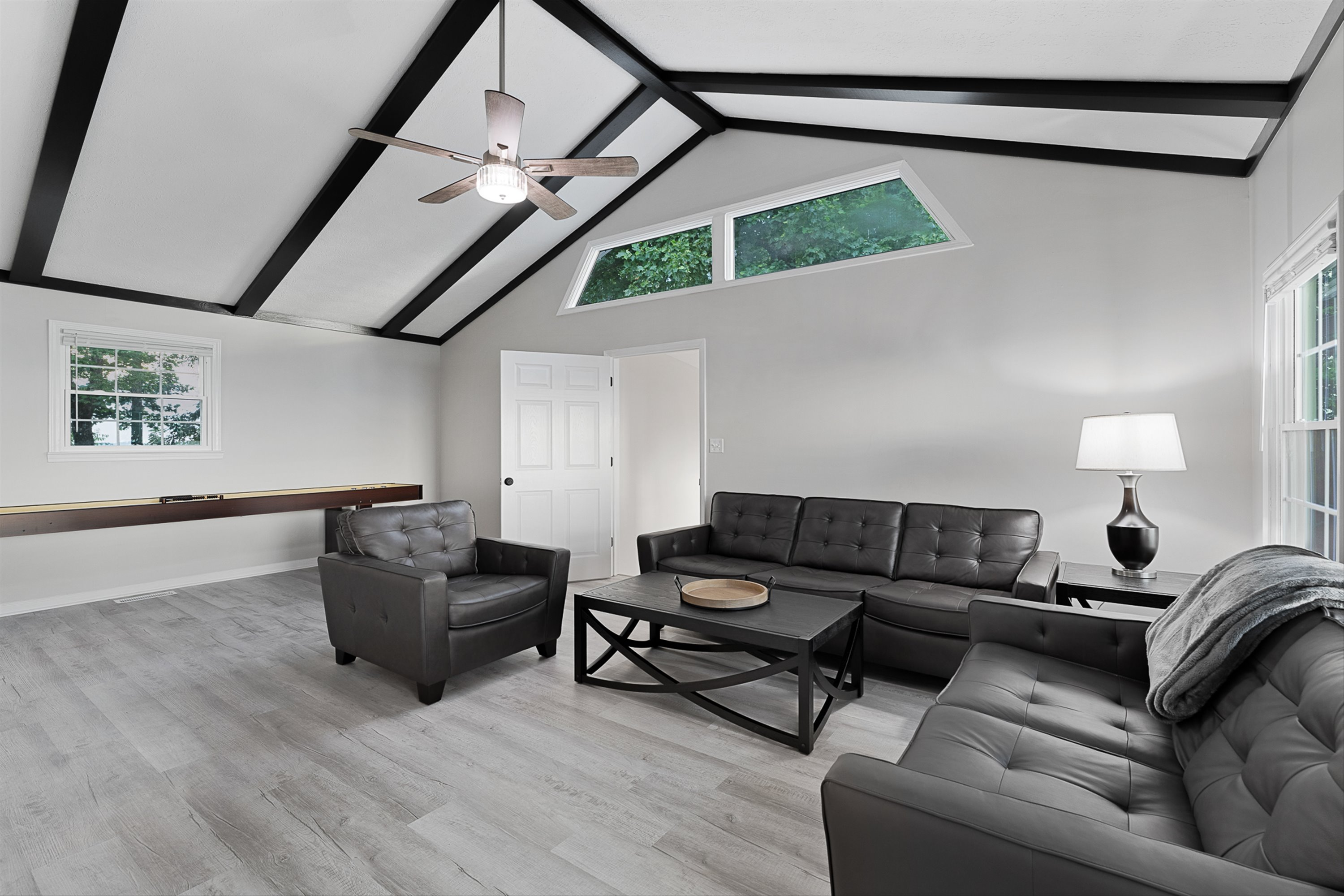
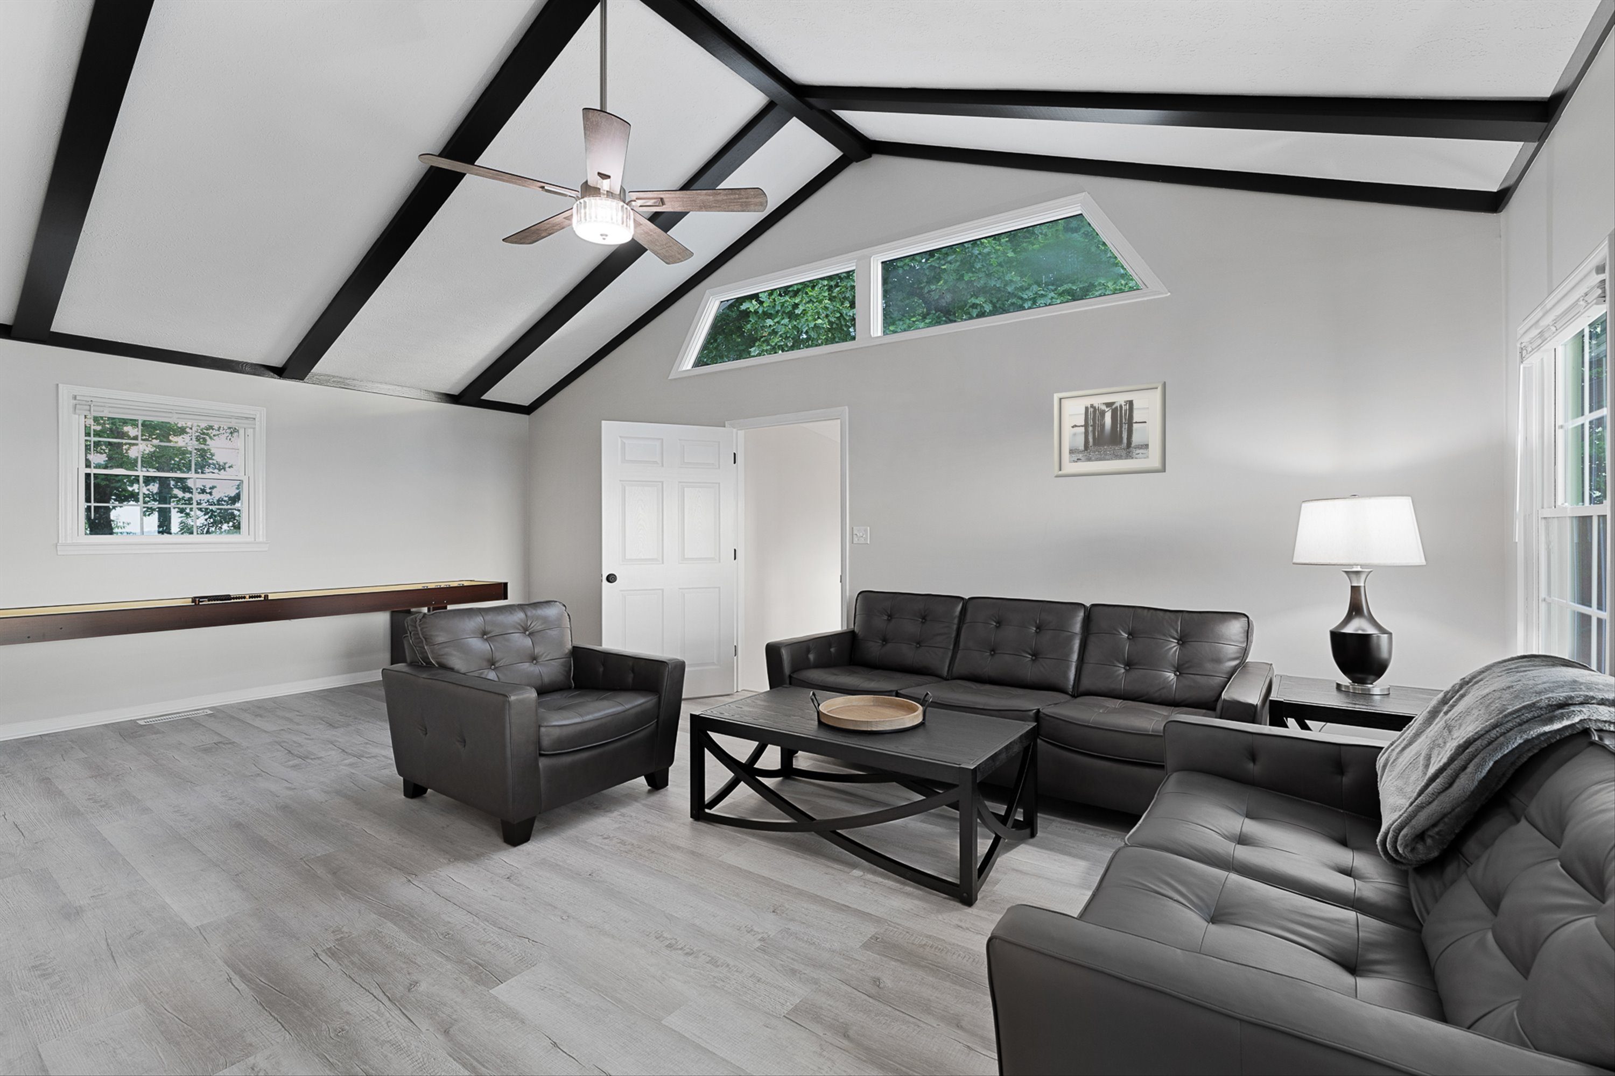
+ wall art [1054,381,1167,478]
